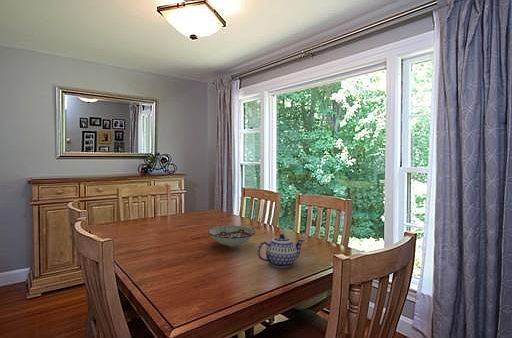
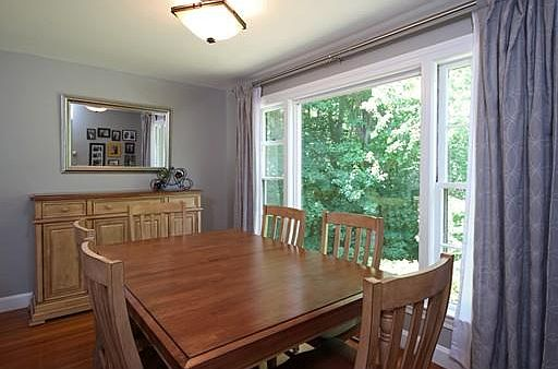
- teapot [256,233,305,269]
- bowl [207,224,256,248]
